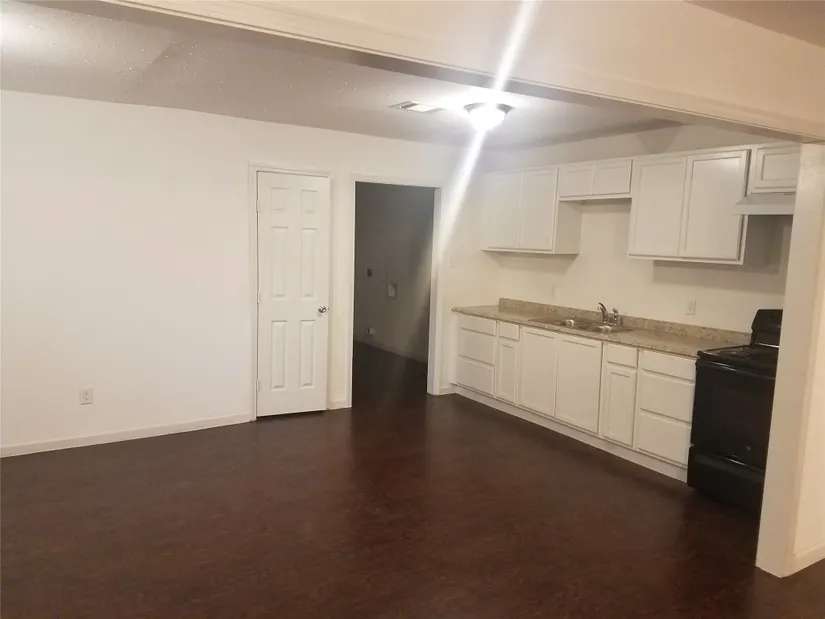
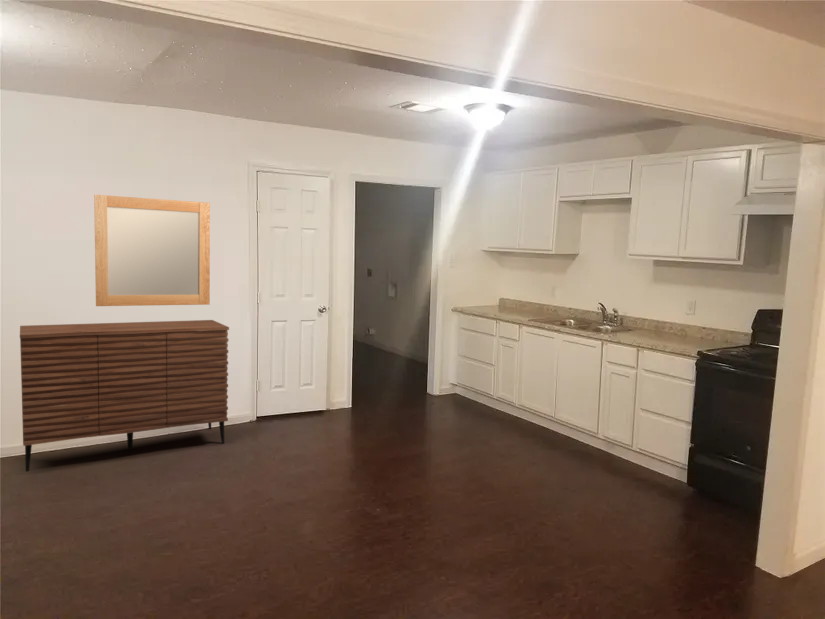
+ home mirror [93,194,211,307]
+ sideboard [19,319,230,473]
